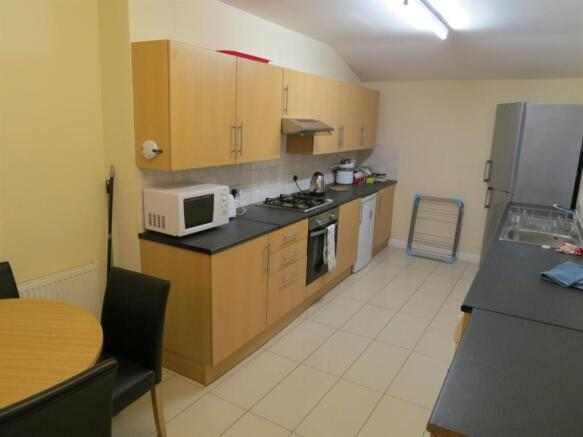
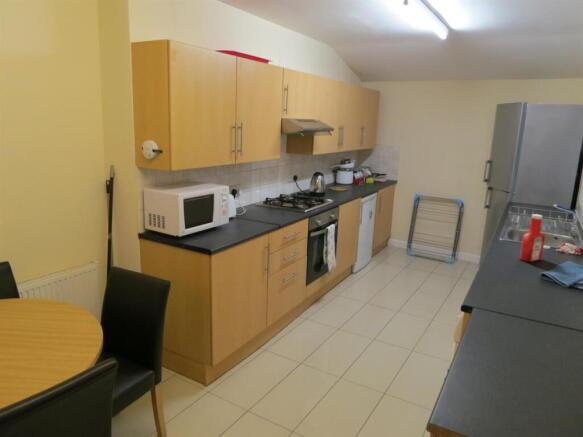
+ soap bottle [519,213,546,263]
